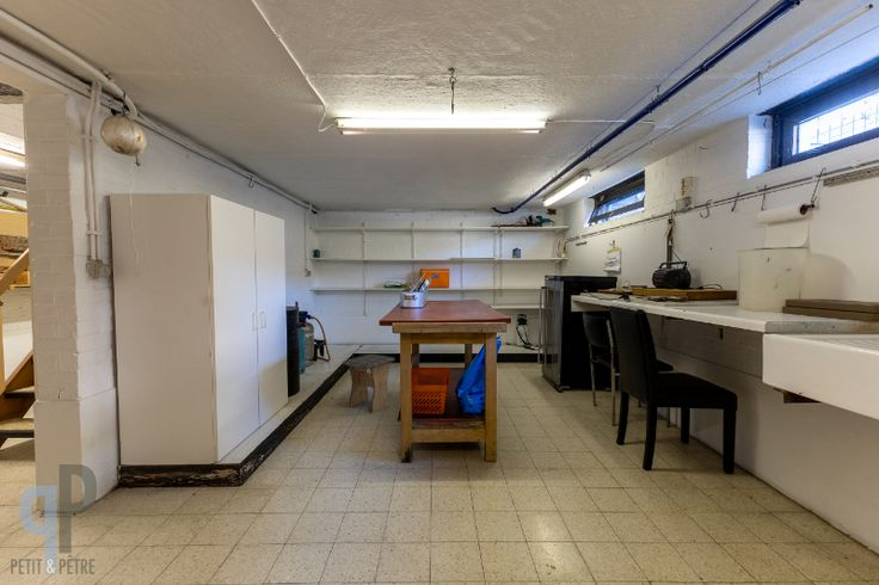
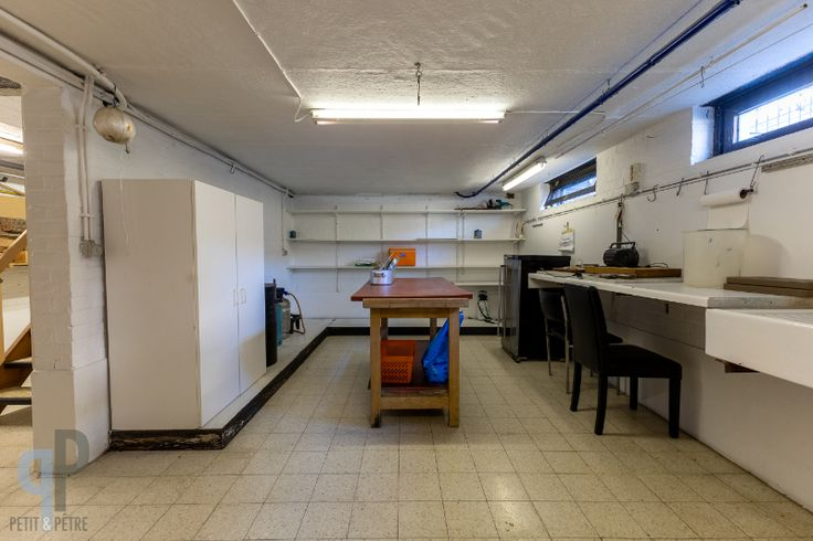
- stool [342,353,397,414]
